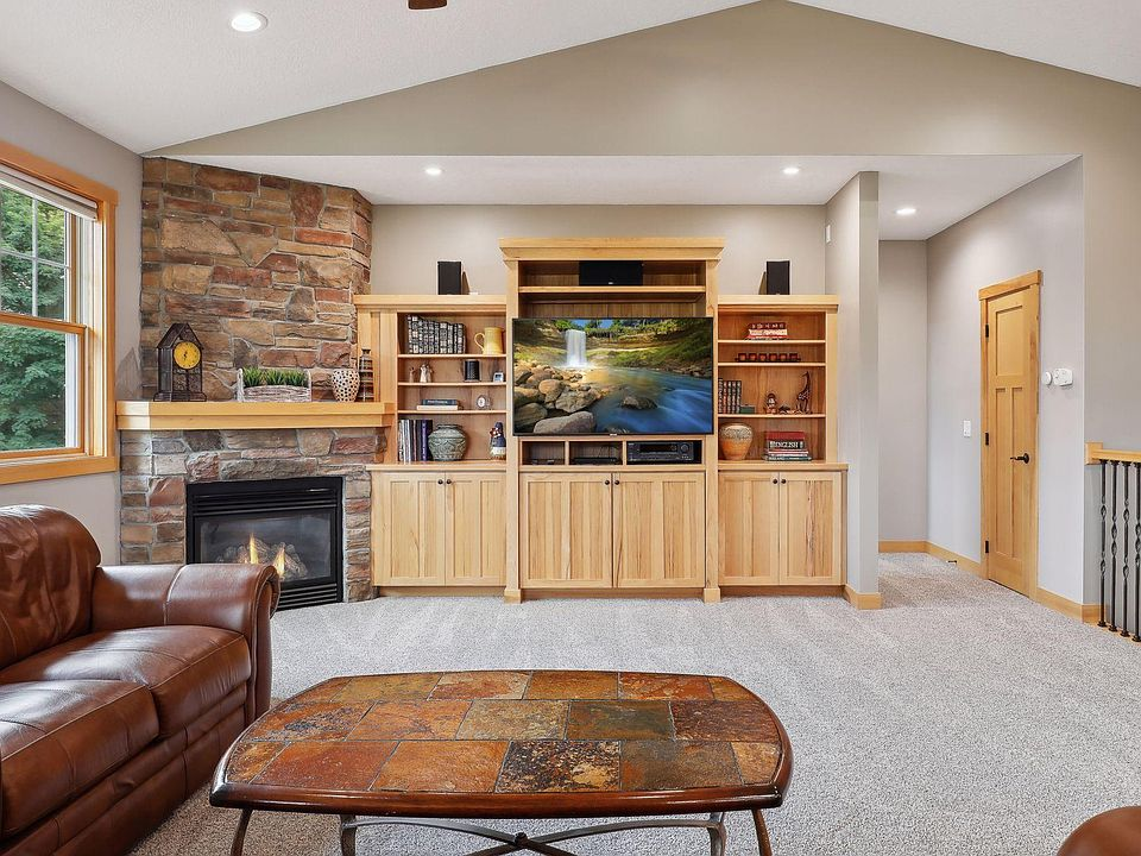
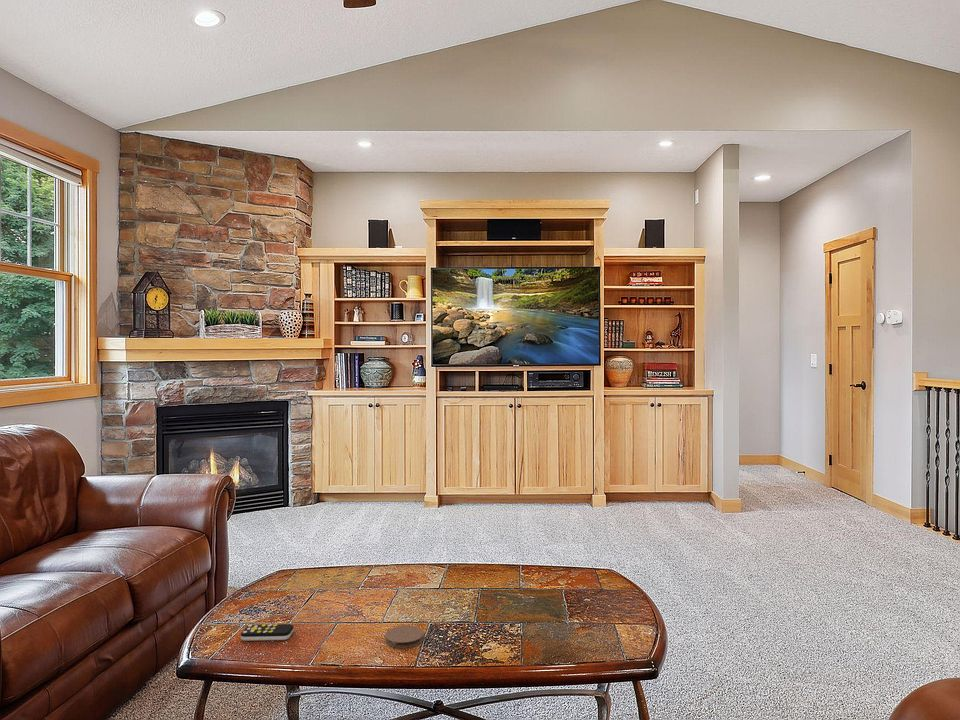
+ coaster [384,624,425,649]
+ remote control [240,623,295,642]
